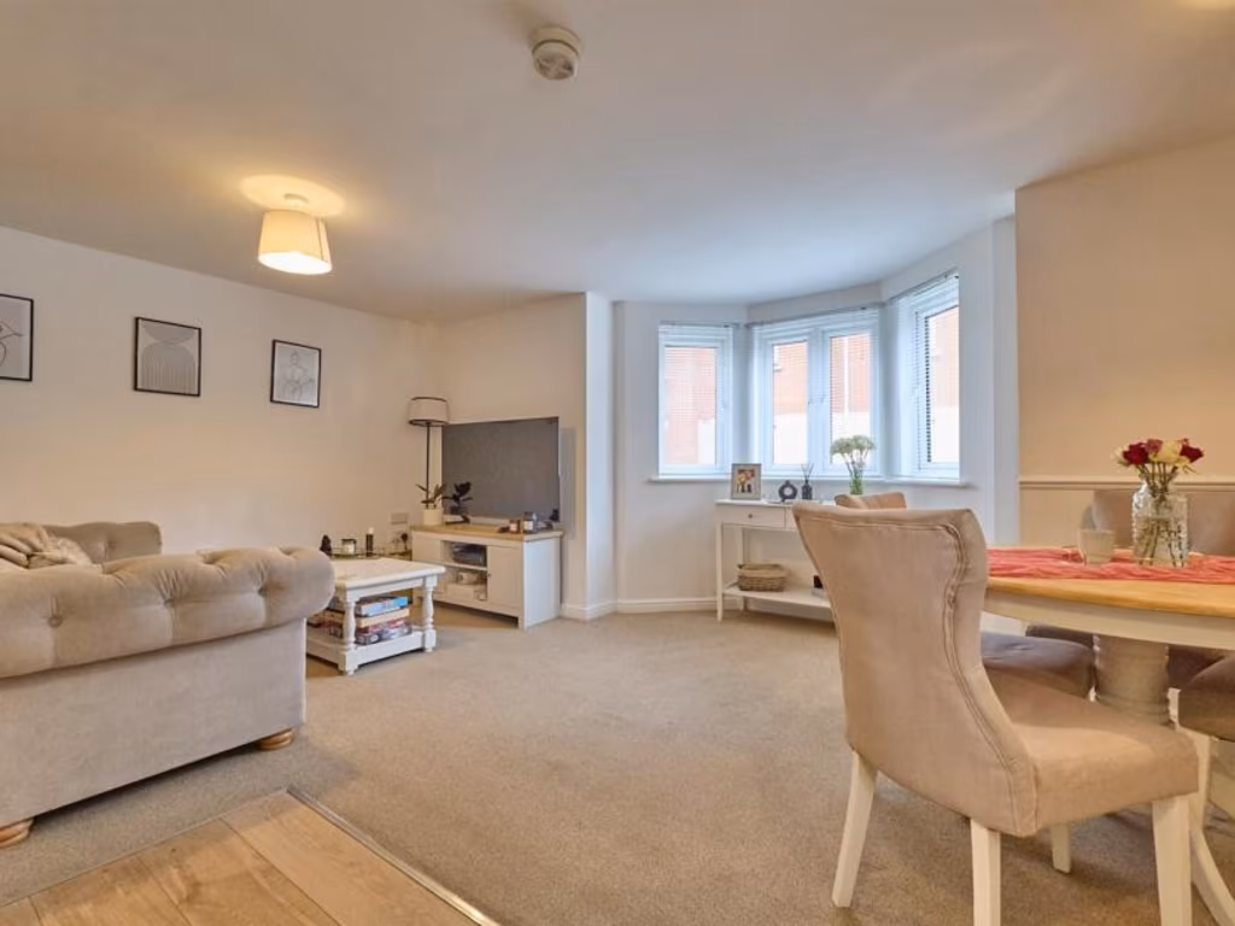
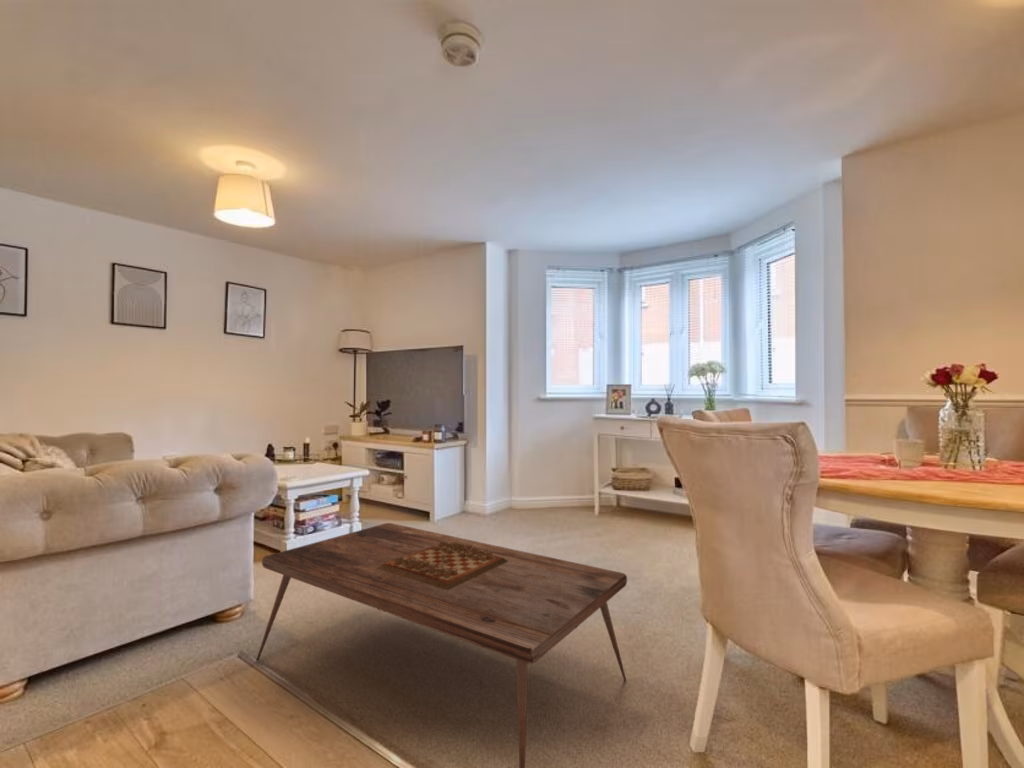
+ coffee table [255,522,628,768]
